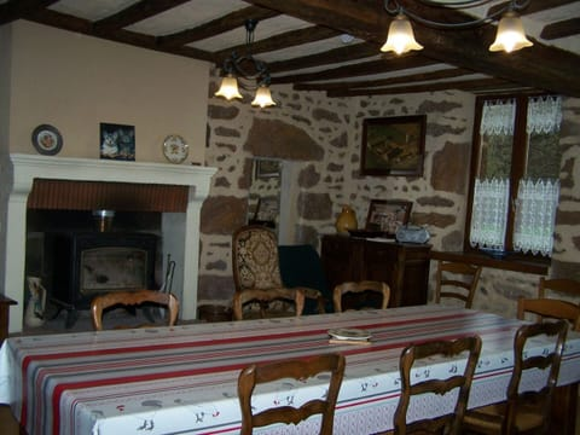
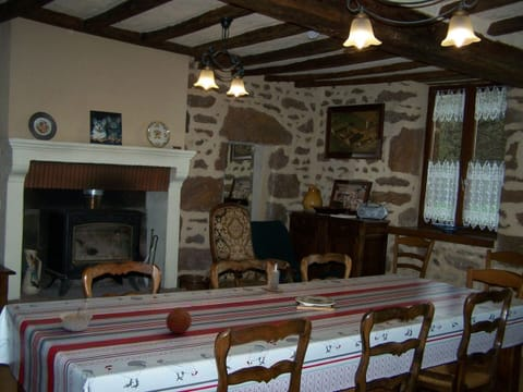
+ fruit [165,307,193,334]
+ legume [58,306,94,332]
+ candle [264,262,284,293]
